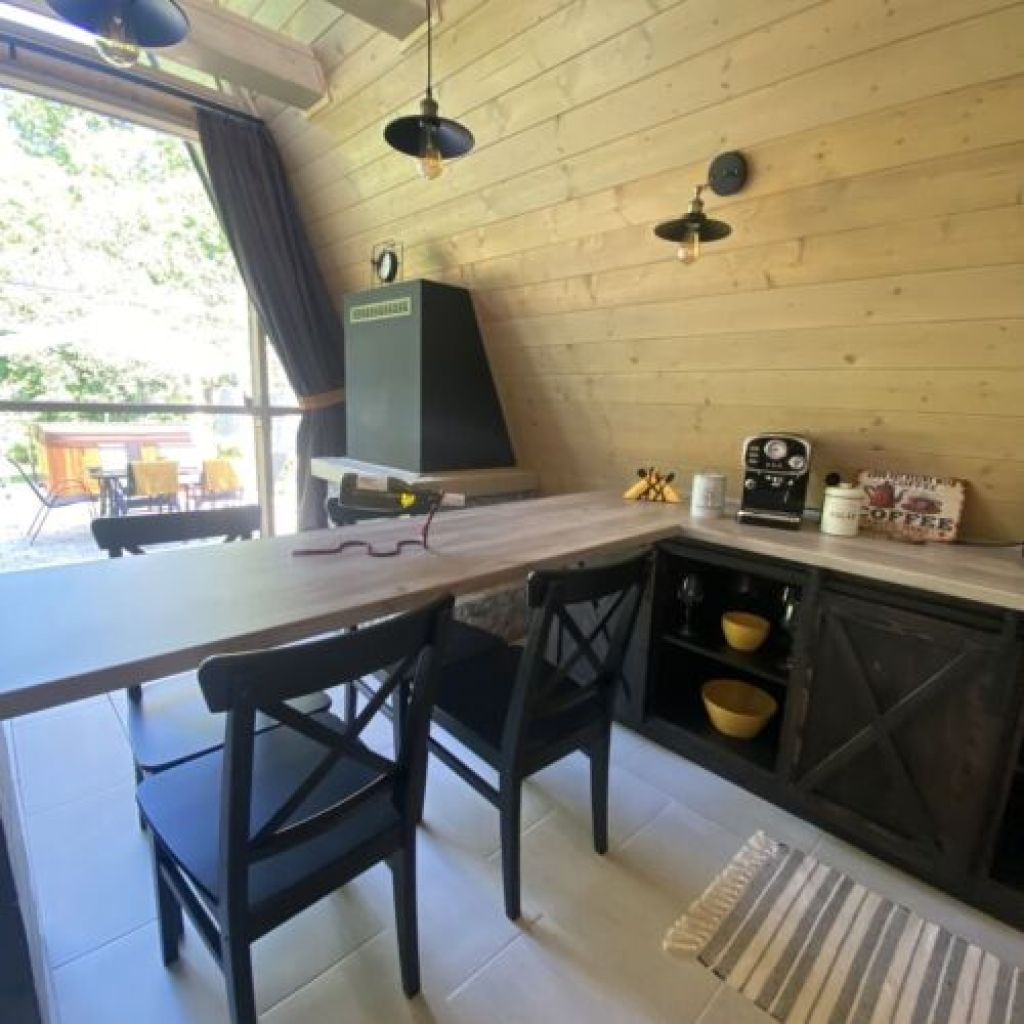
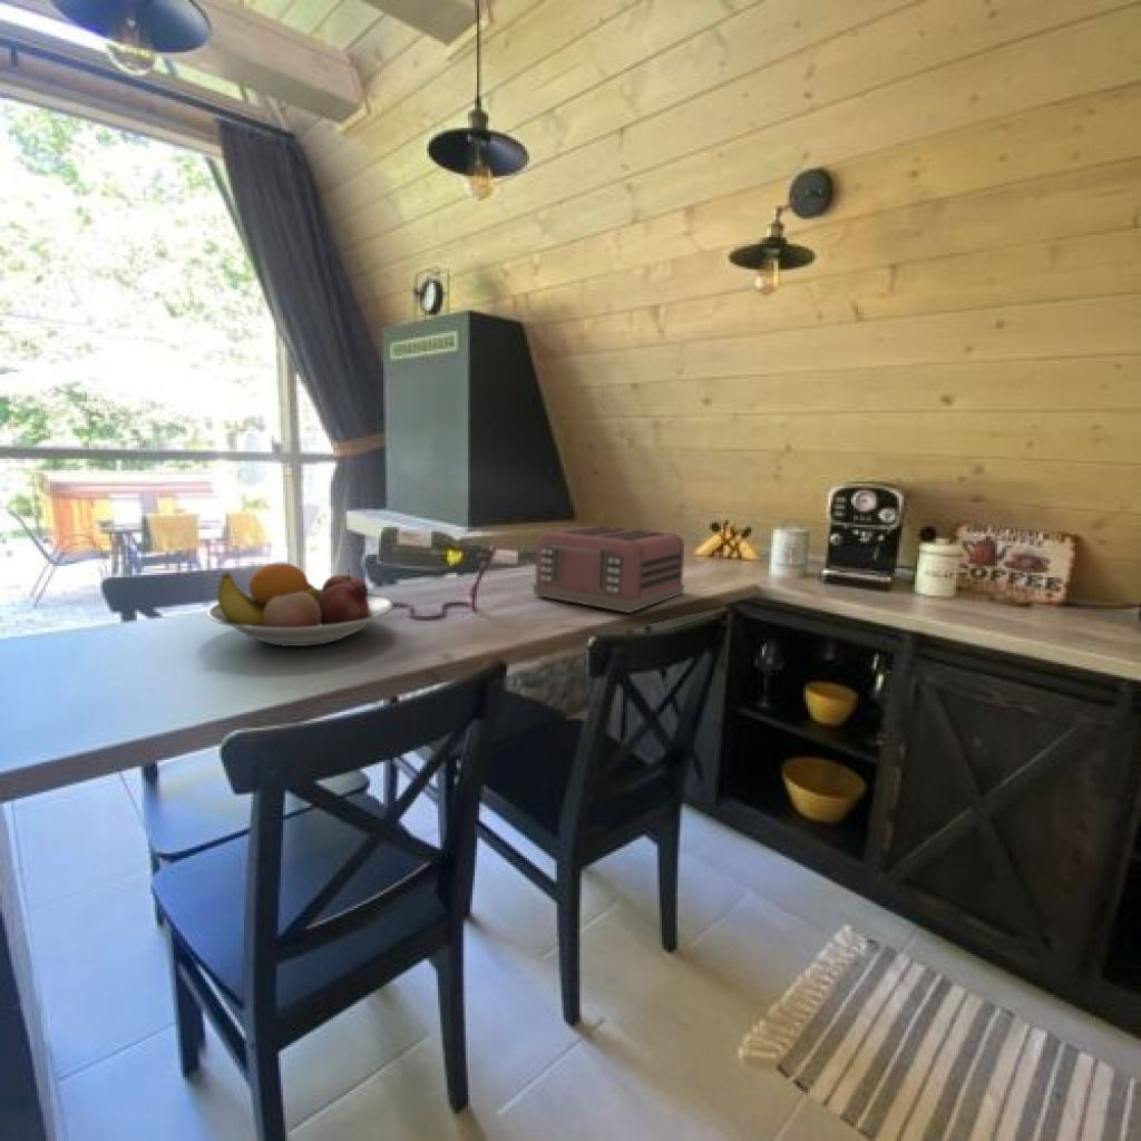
+ toaster [532,525,685,614]
+ fruit bowl [206,563,394,647]
